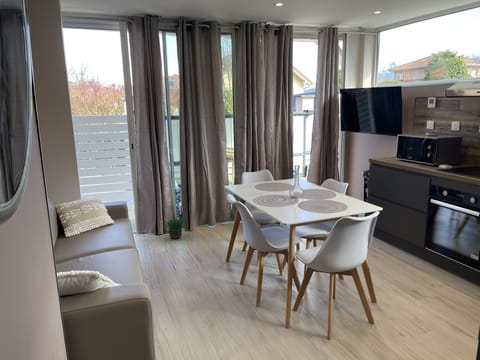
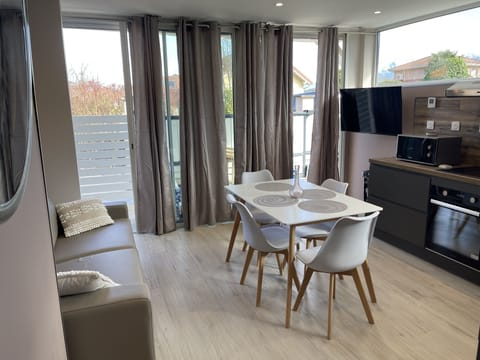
- potted plant [160,209,189,240]
